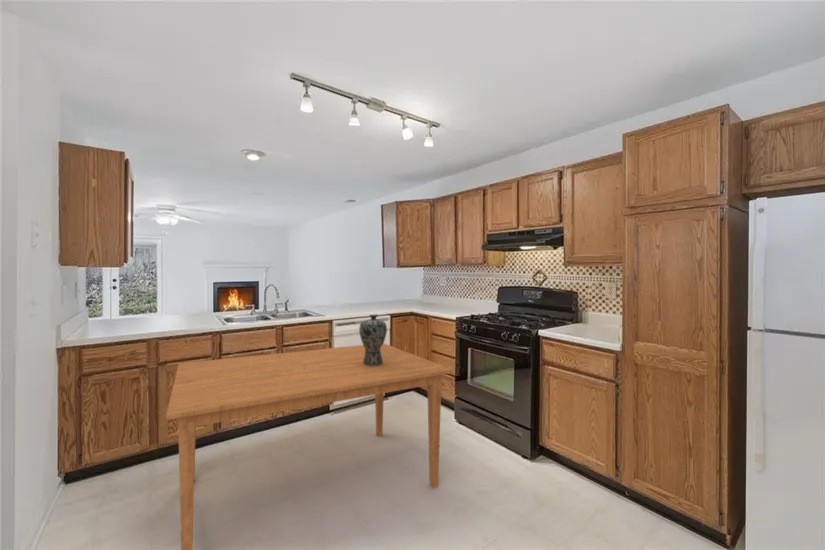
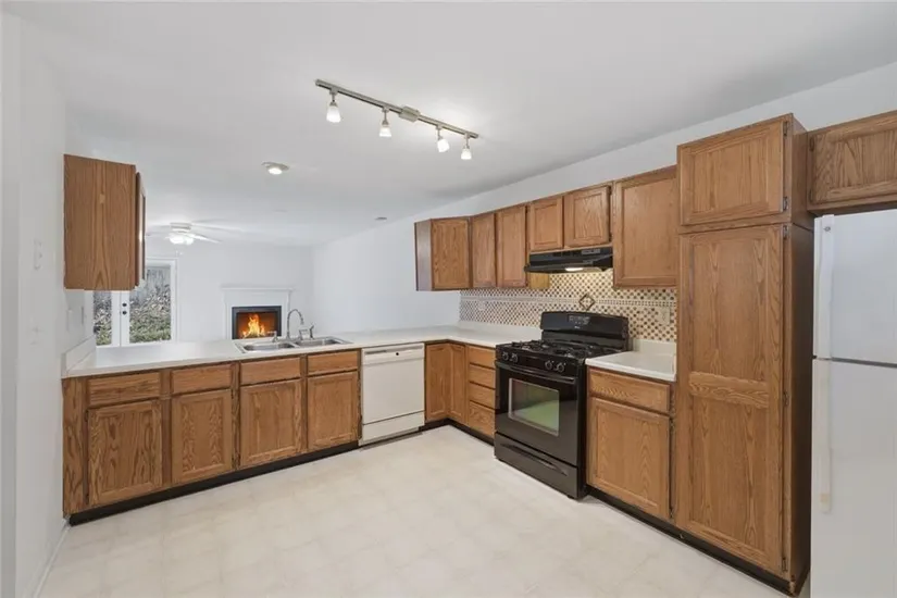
- vase [358,313,388,366]
- dining table [165,343,453,550]
